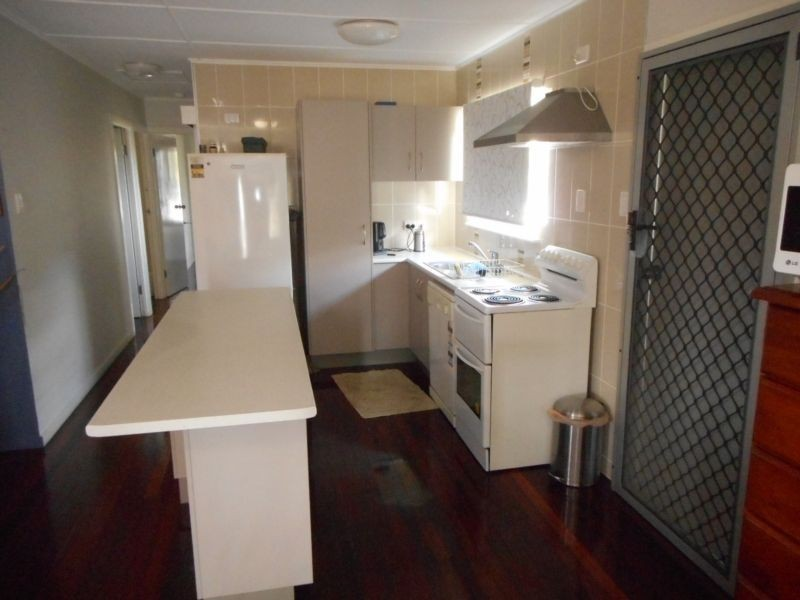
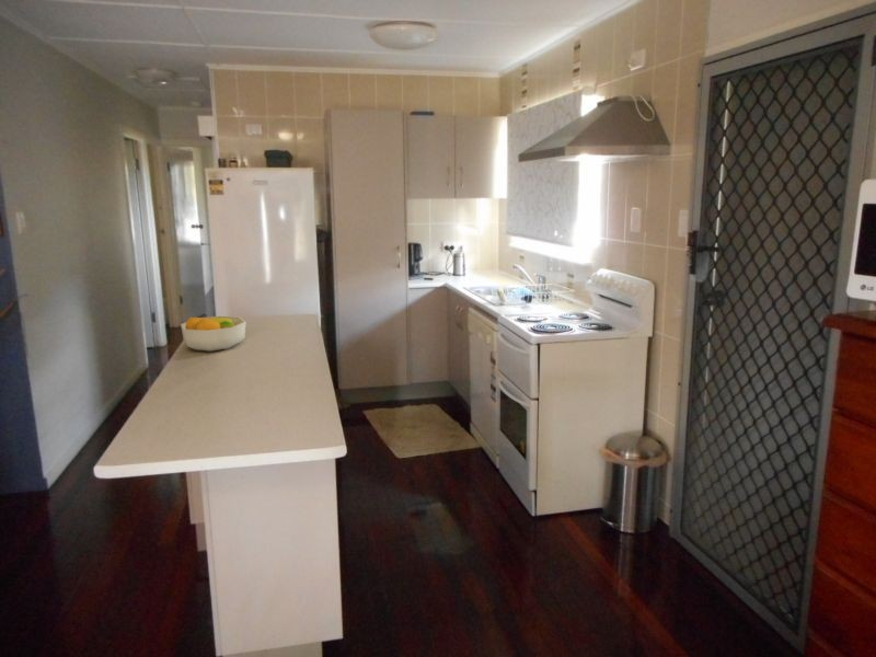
+ fruit bowl [180,315,247,353]
